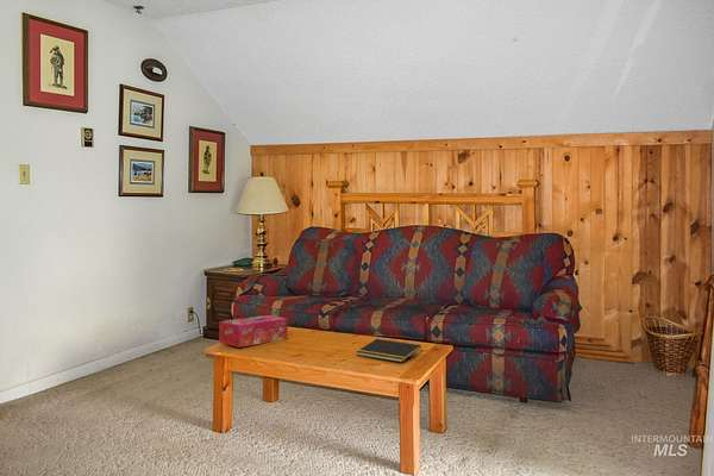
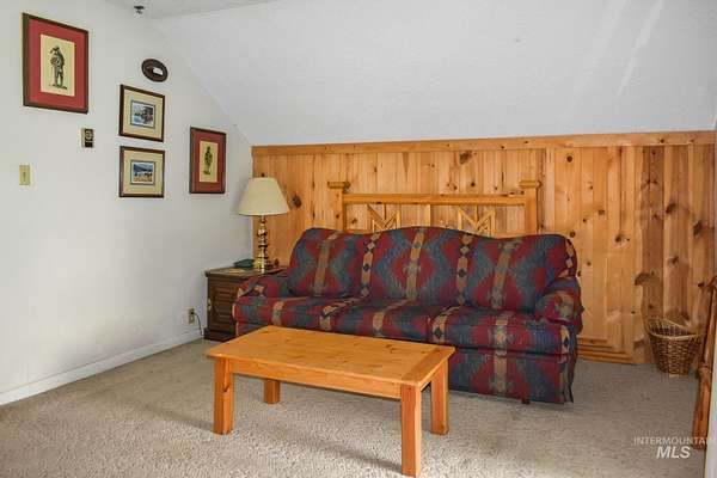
- notepad [356,338,422,363]
- tissue box [218,314,288,349]
